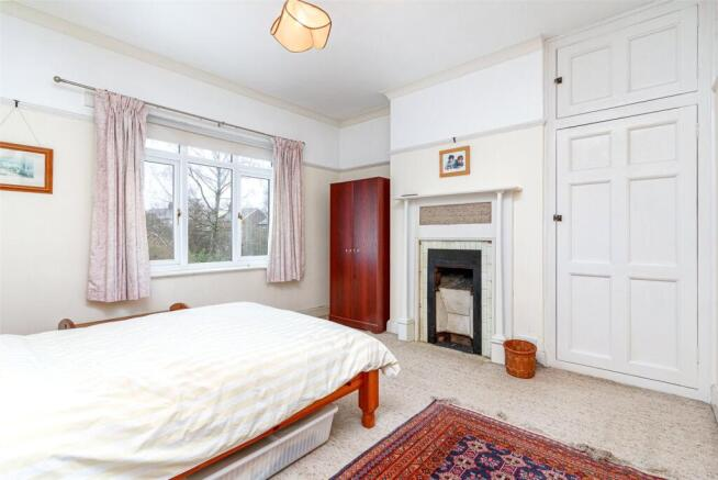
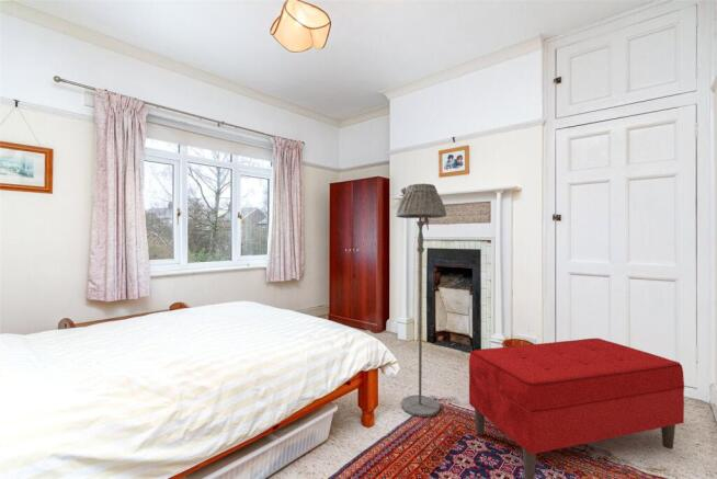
+ bench [468,338,685,479]
+ floor lamp [395,183,447,418]
